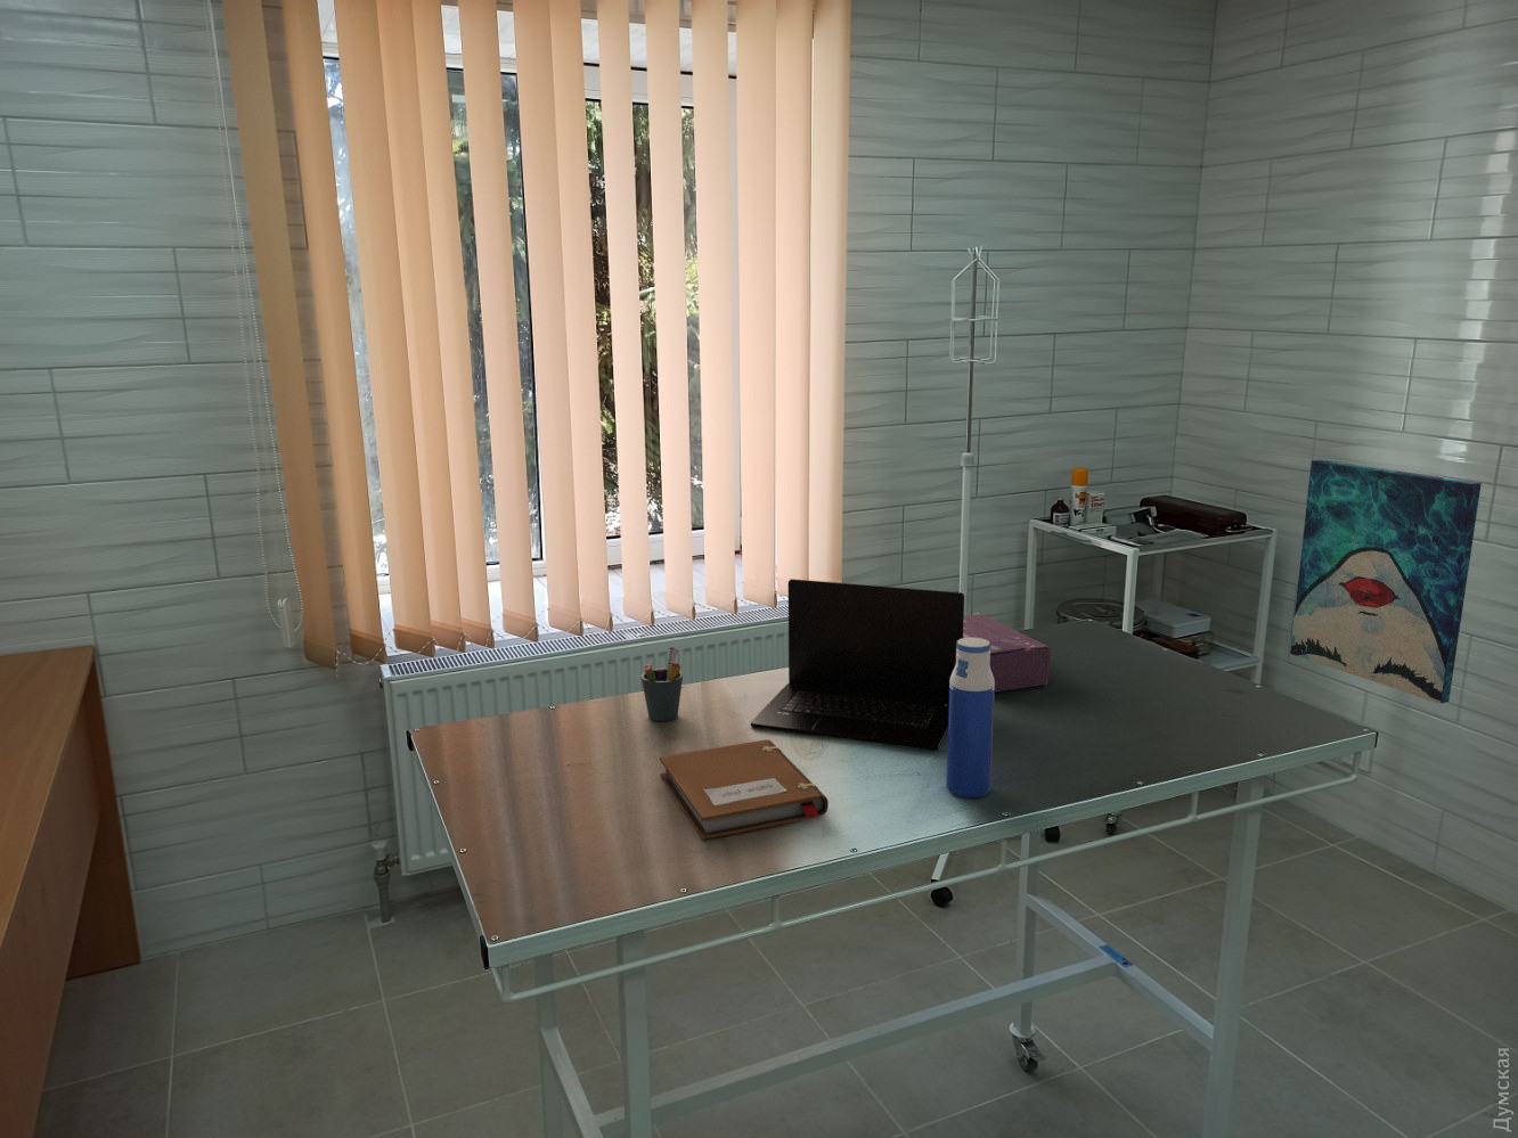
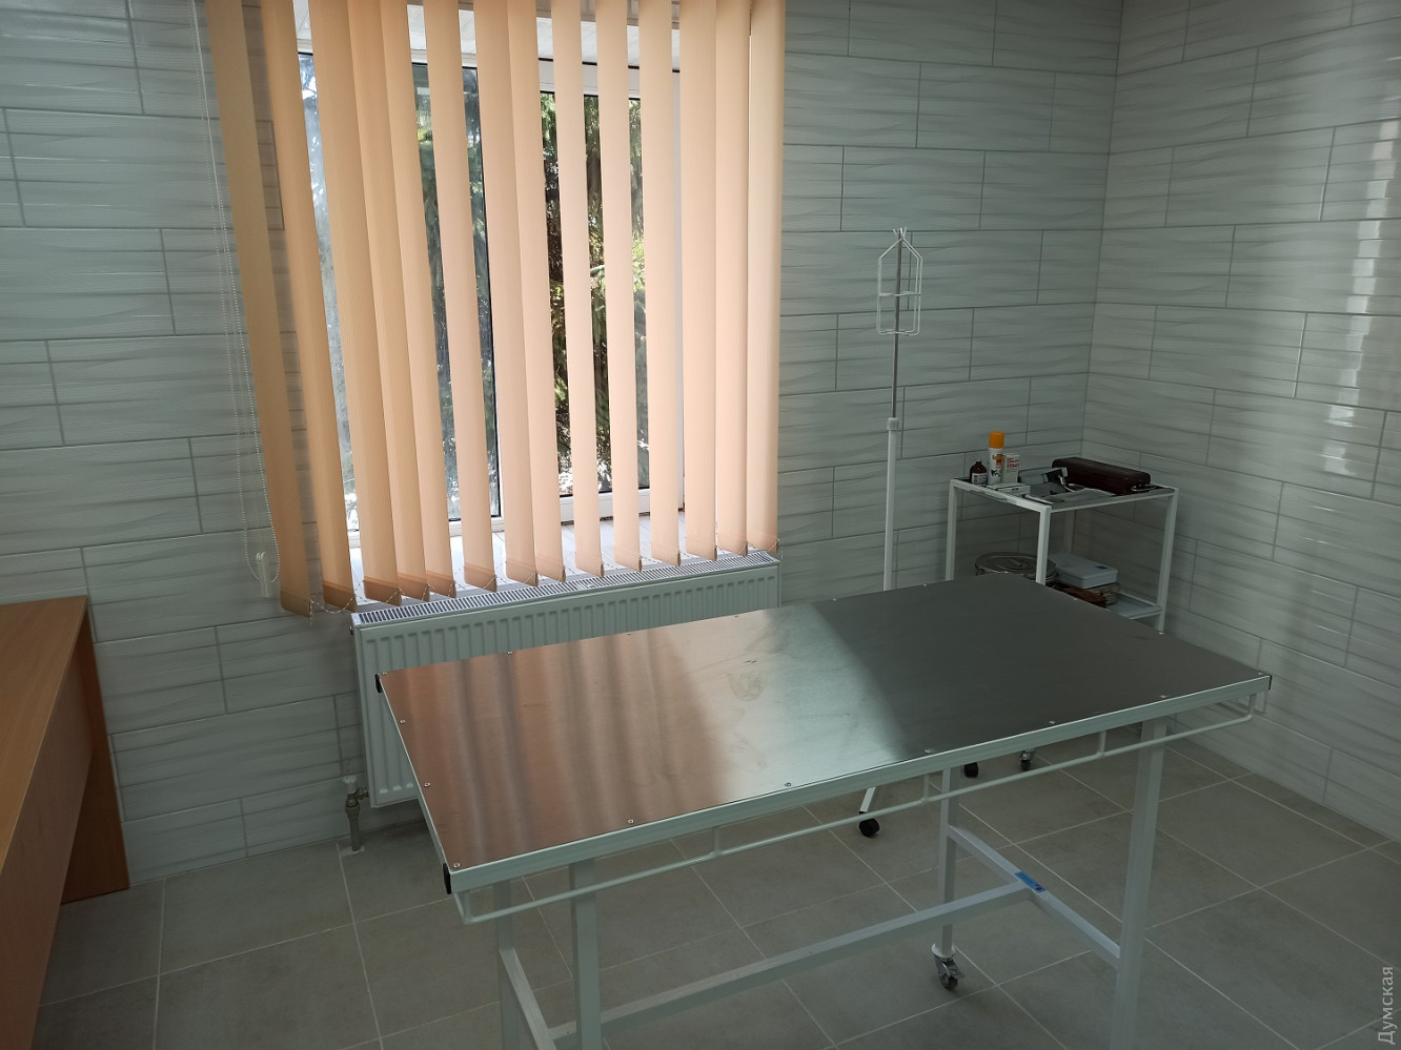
- water bottle [944,638,996,799]
- wall art [1289,459,1482,705]
- laptop [749,577,966,752]
- pen holder [639,644,684,722]
- notebook [659,739,830,840]
- tissue box [963,612,1052,692]
